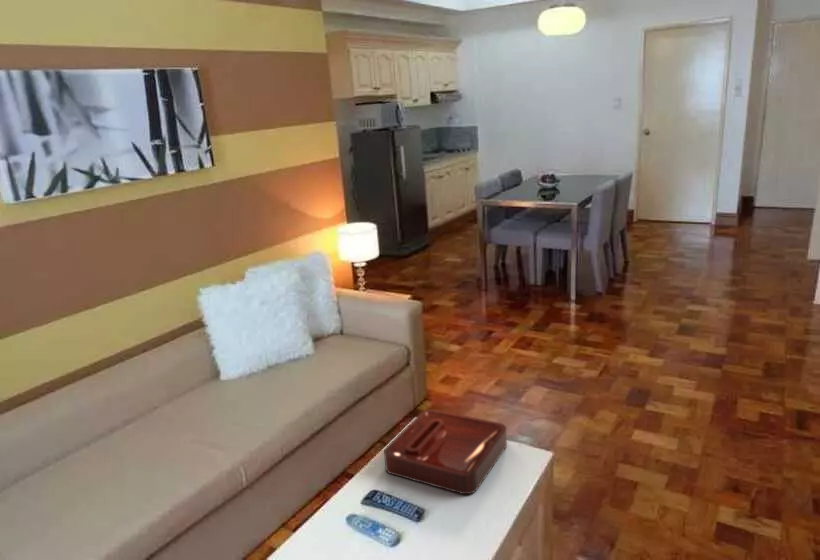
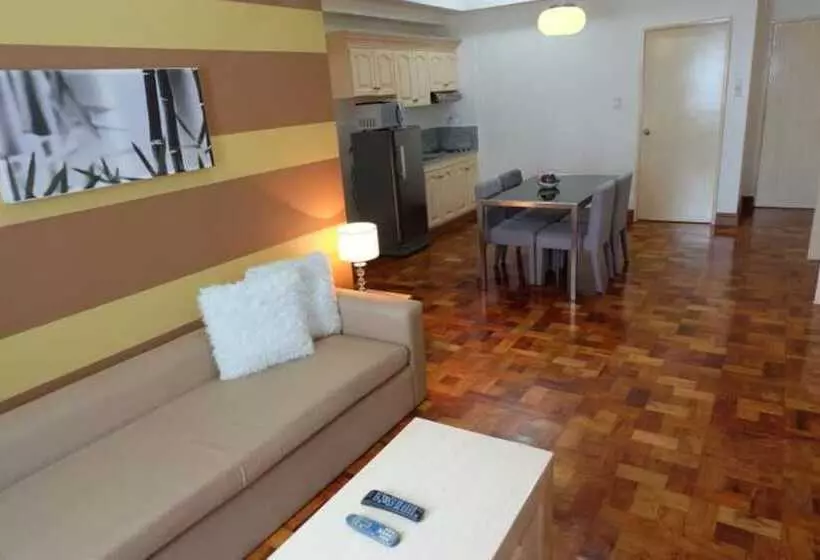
- decorative tray [383,408,508,495]
